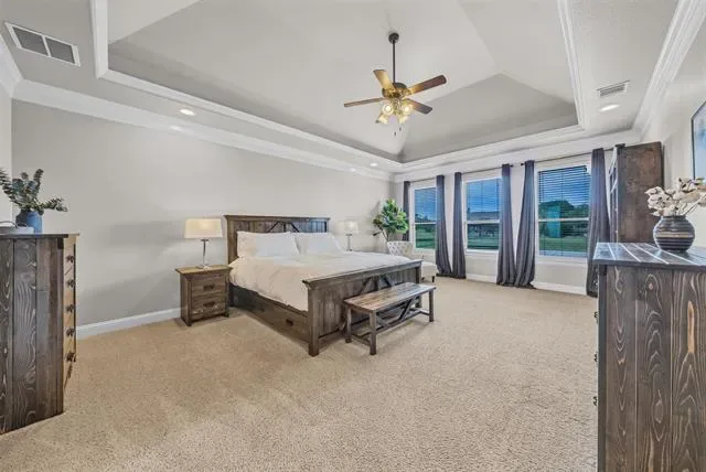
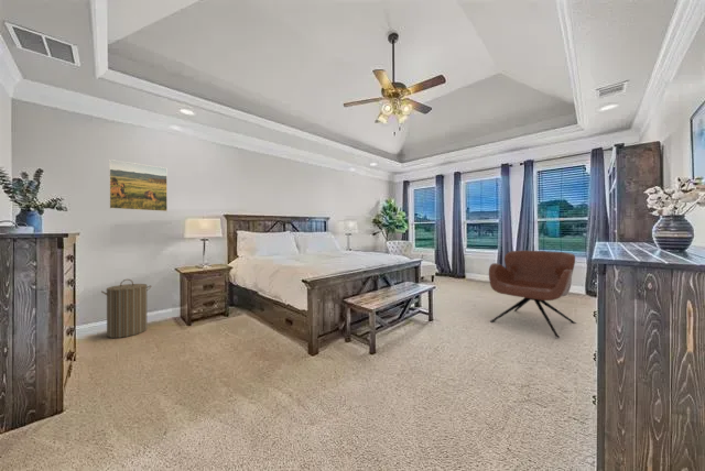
+ laundry hamper [100,278,152,339]
+ armchair [488,250,577,339]
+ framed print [108,158,169,212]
